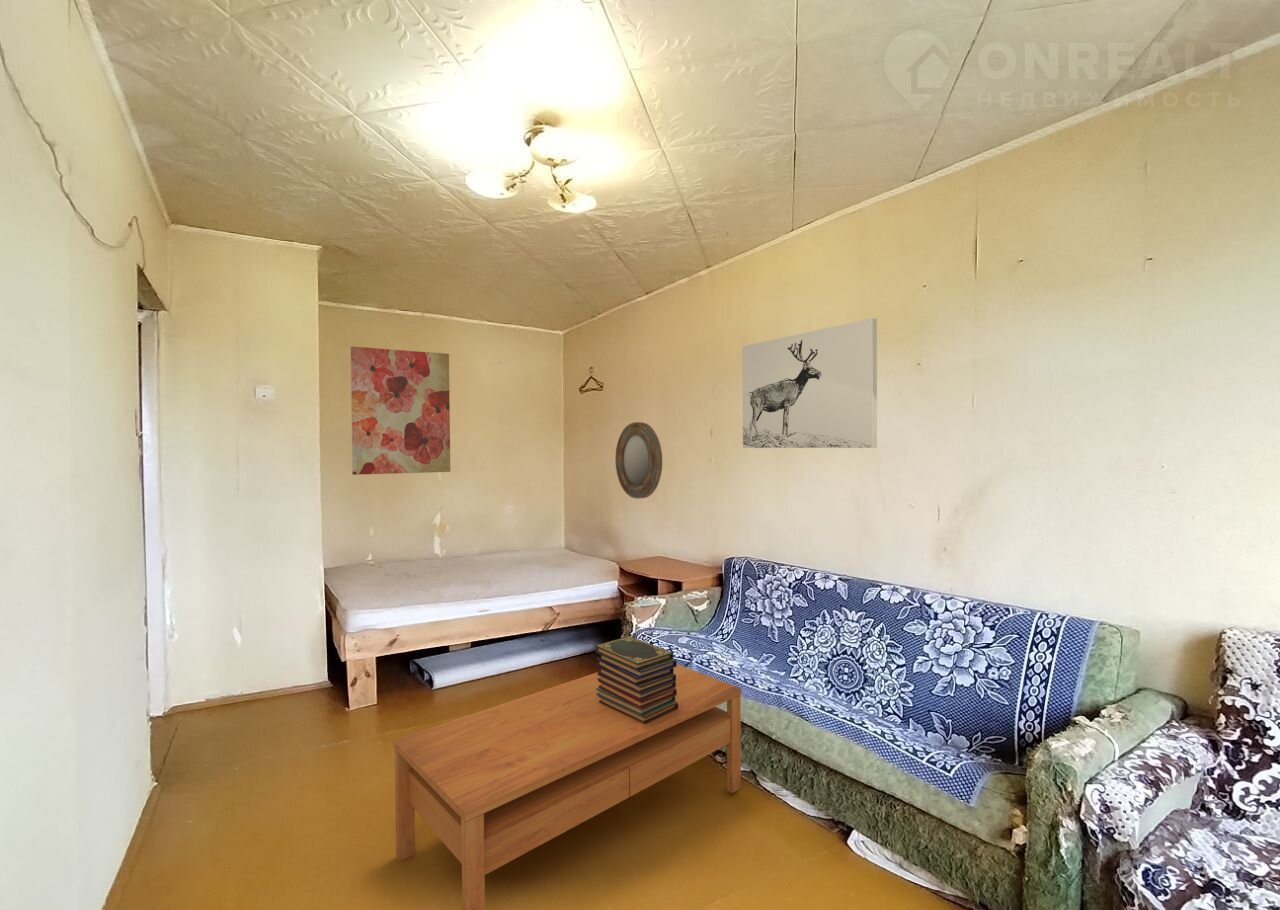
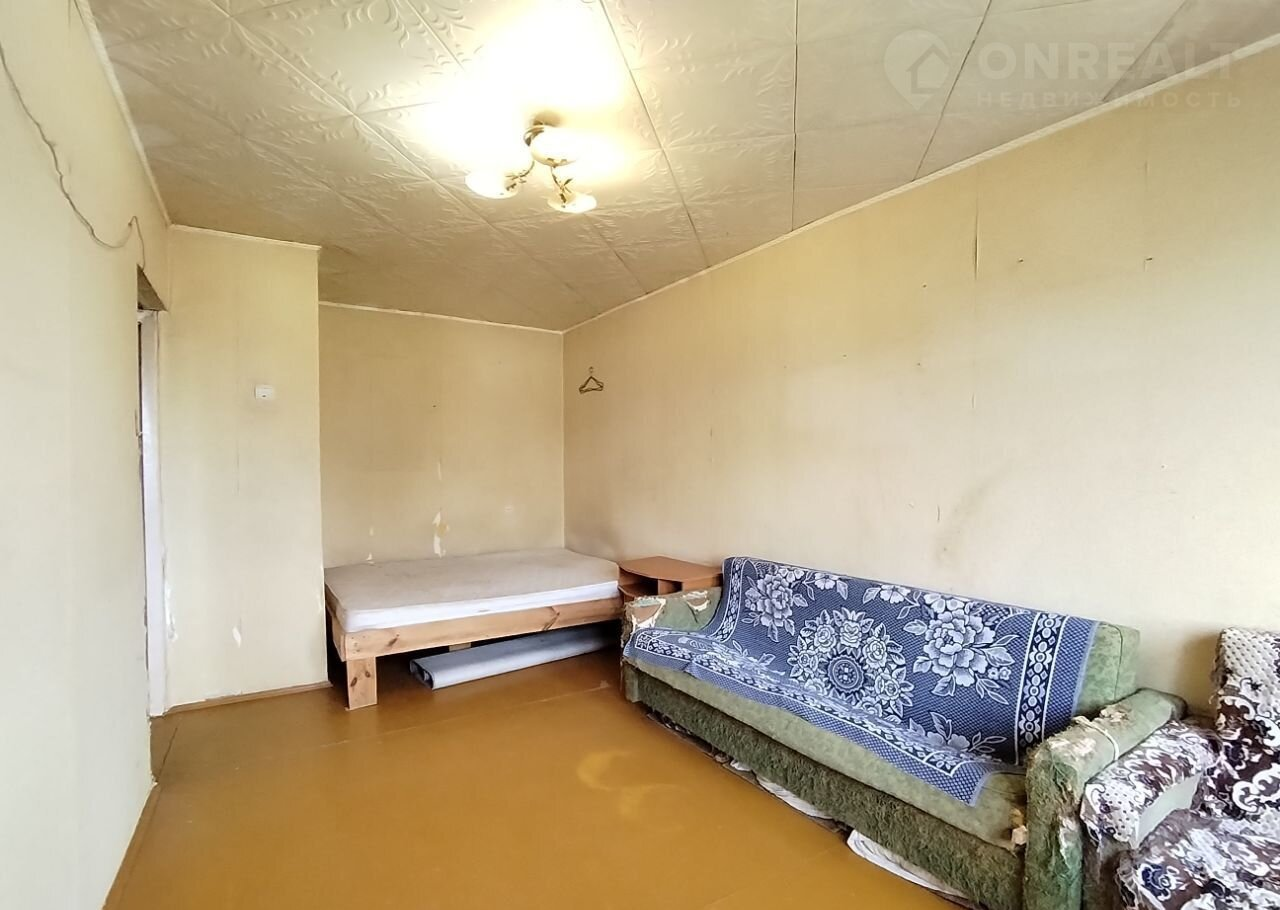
- book stack [594,635,678,724]
- wall art [350,345,451,476]
- wall art [741,317,878,449]
- home mirror [614,421,663,499]
- coffee table [393,663,742,910]
